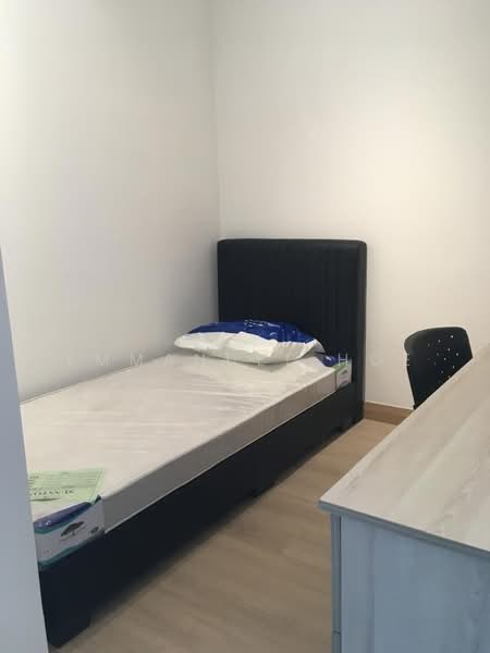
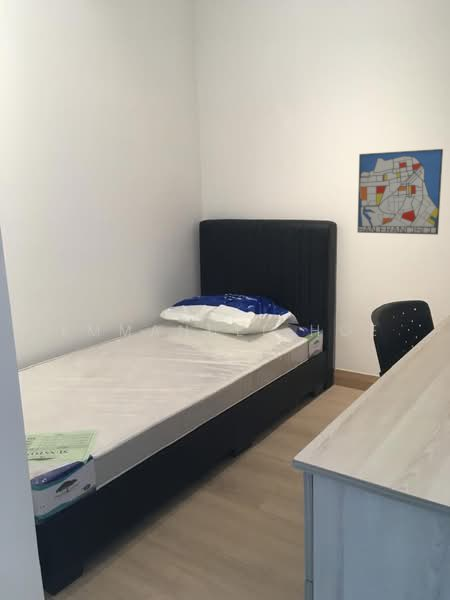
+ wall art [356,148,444,236]
